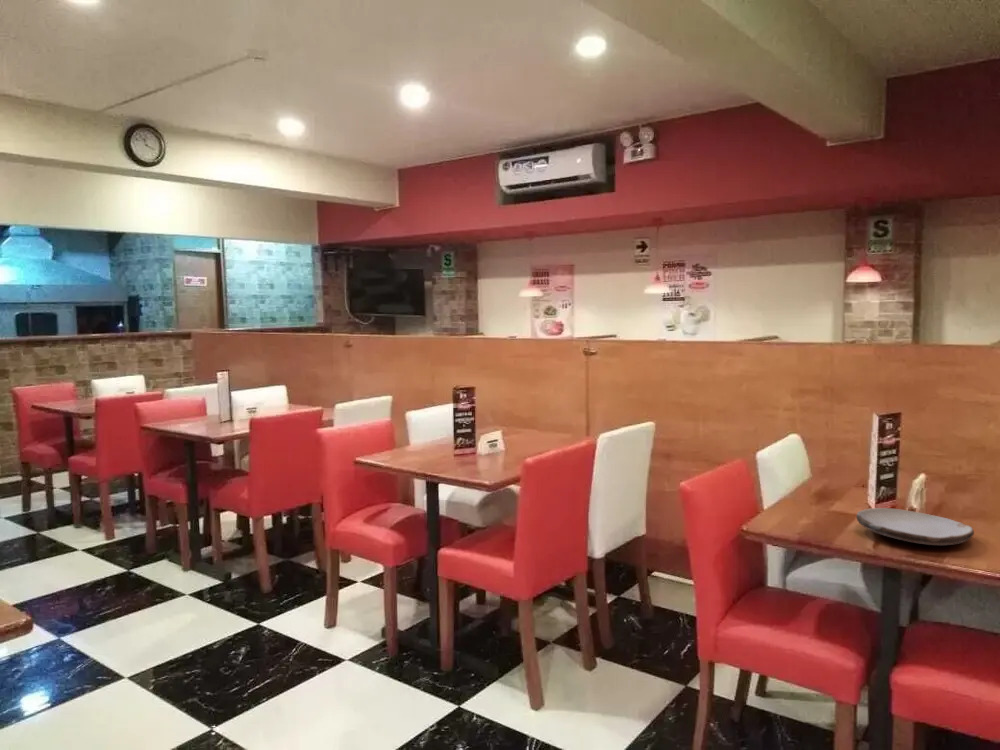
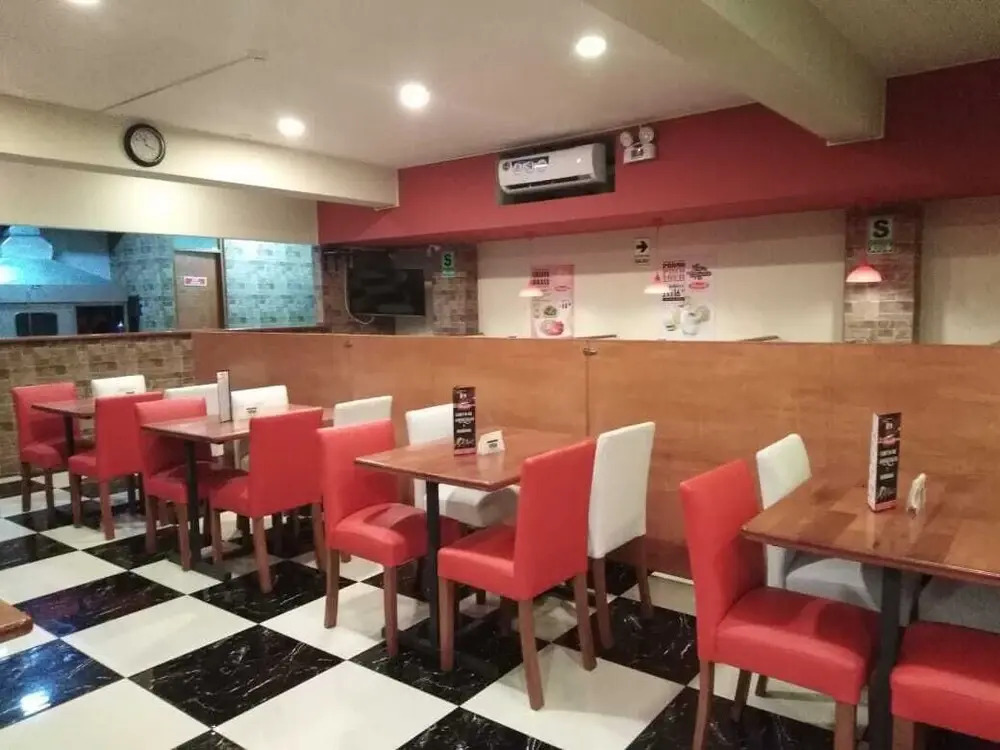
- plate [855,507,975,546]
